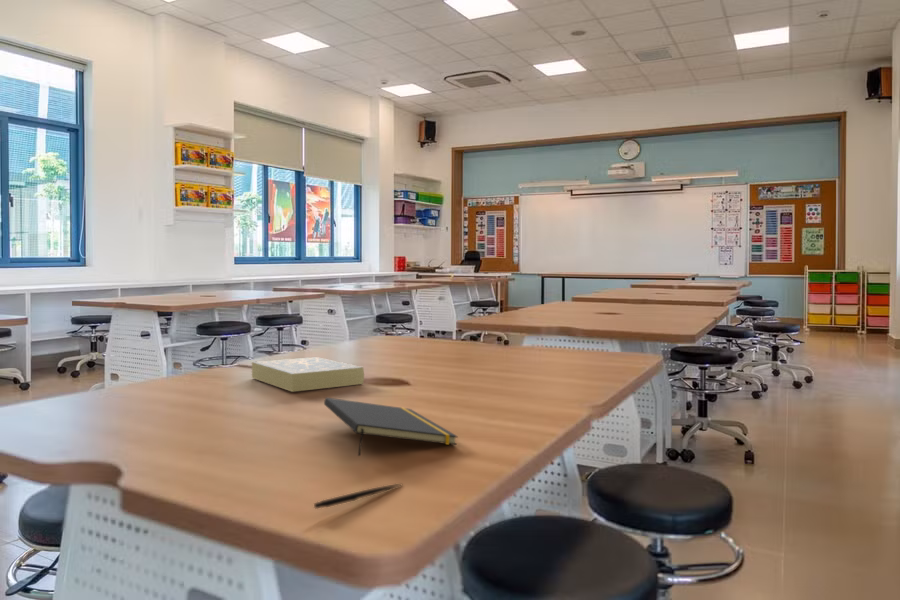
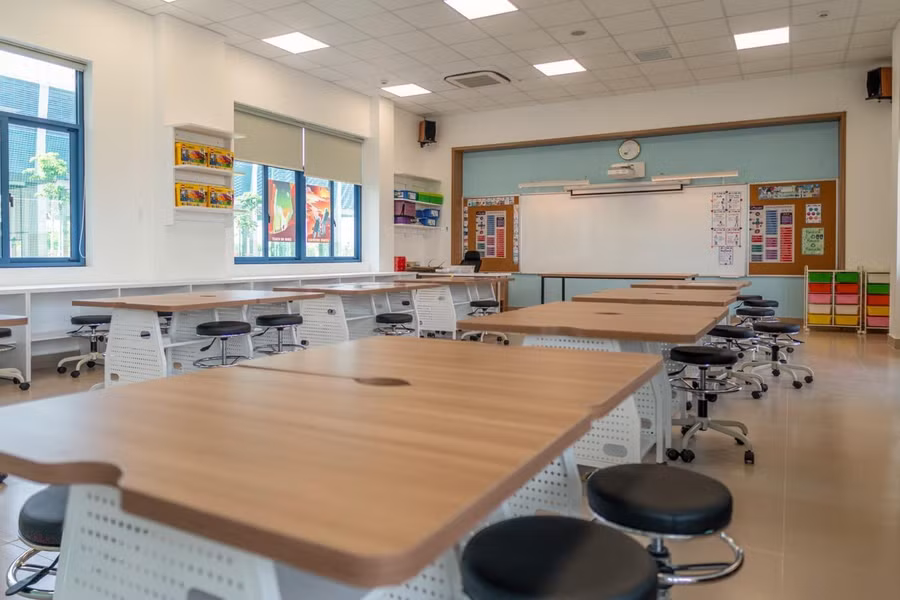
- pen [313,483,403,510]
- notepad [323,397,459,457]
- book [250,356,365,393]
